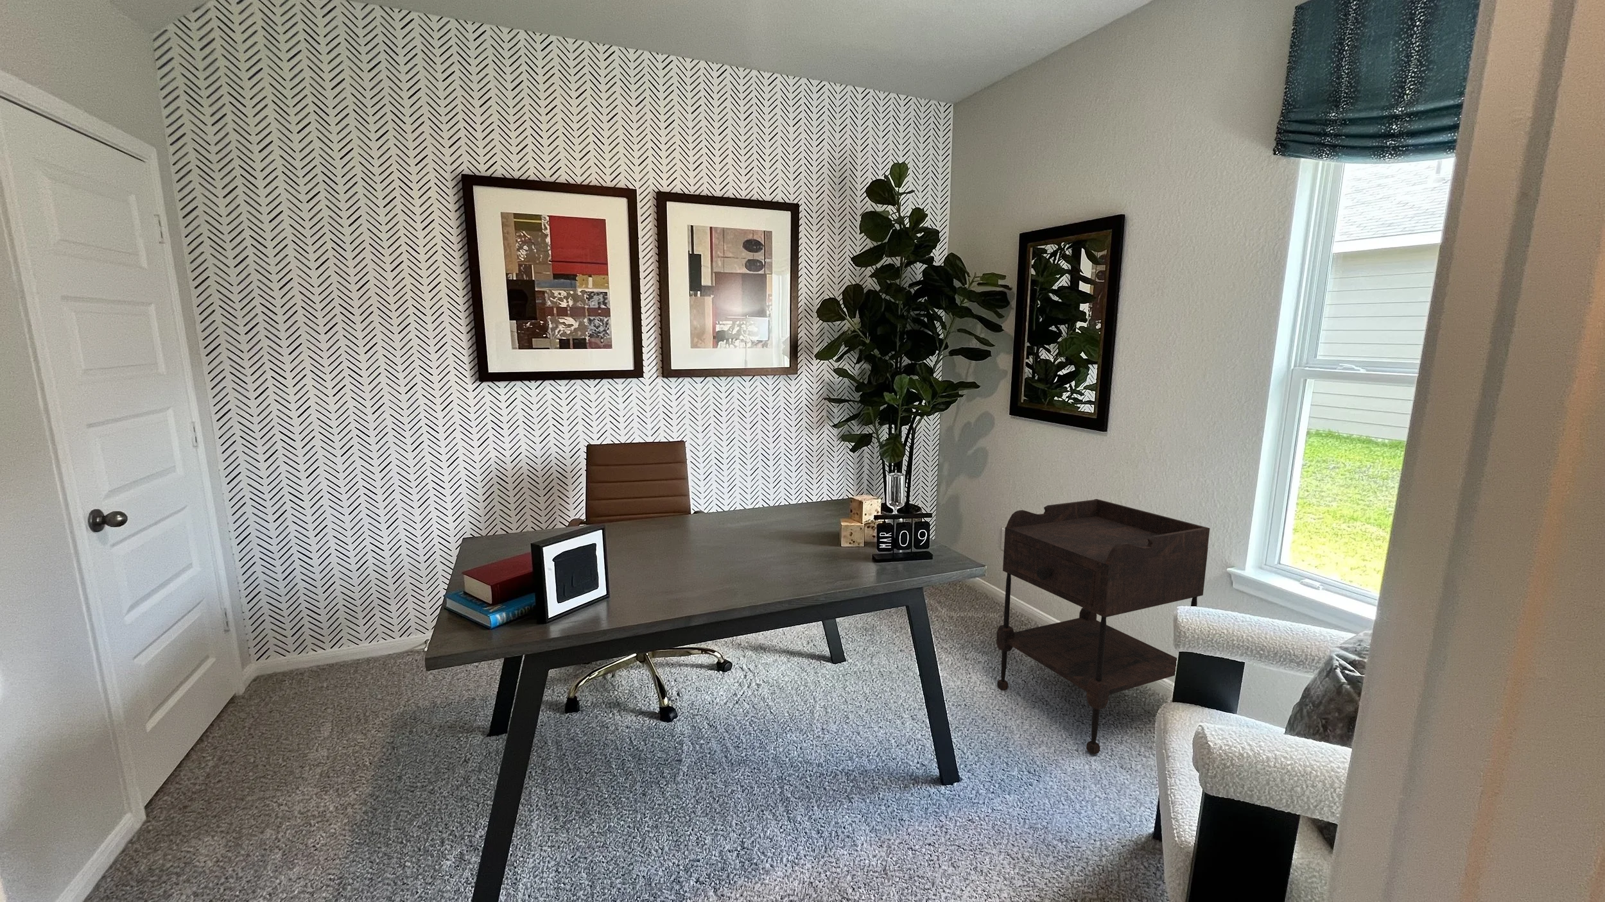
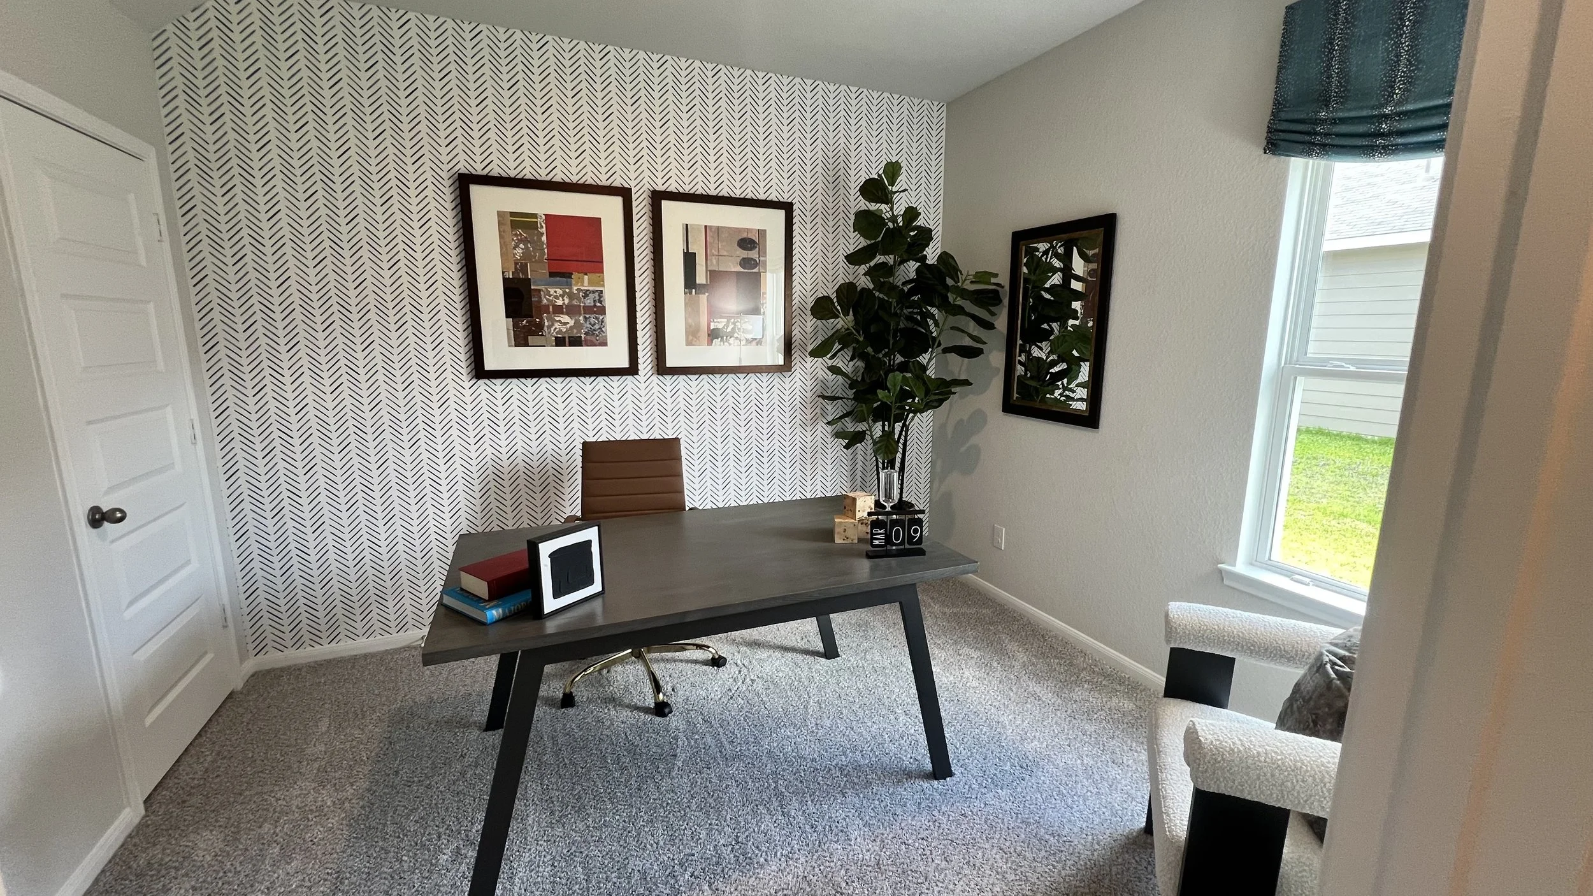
- side table [995,499,1210,756]
